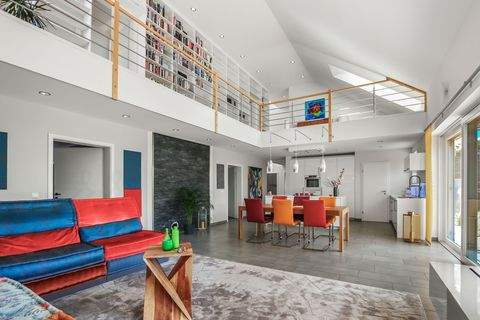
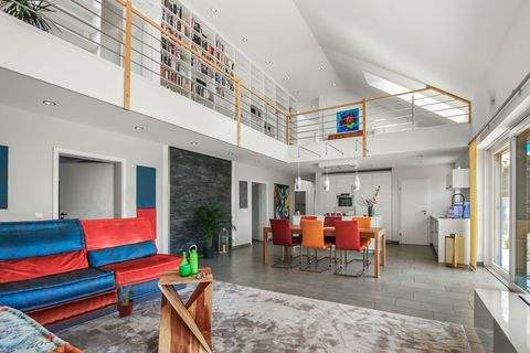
+ potted plant [115,279,138,318]
